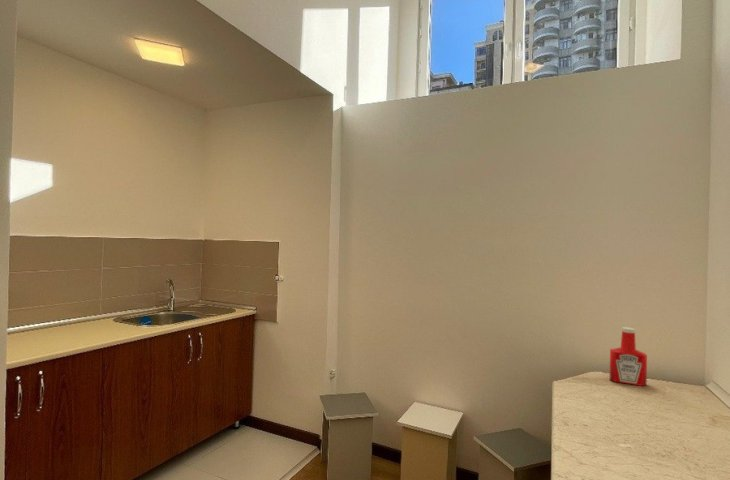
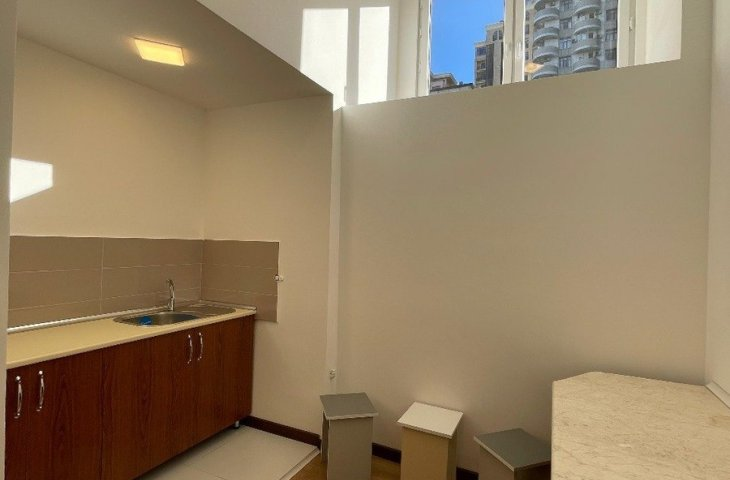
- soap bottle [609,326,648,387]
